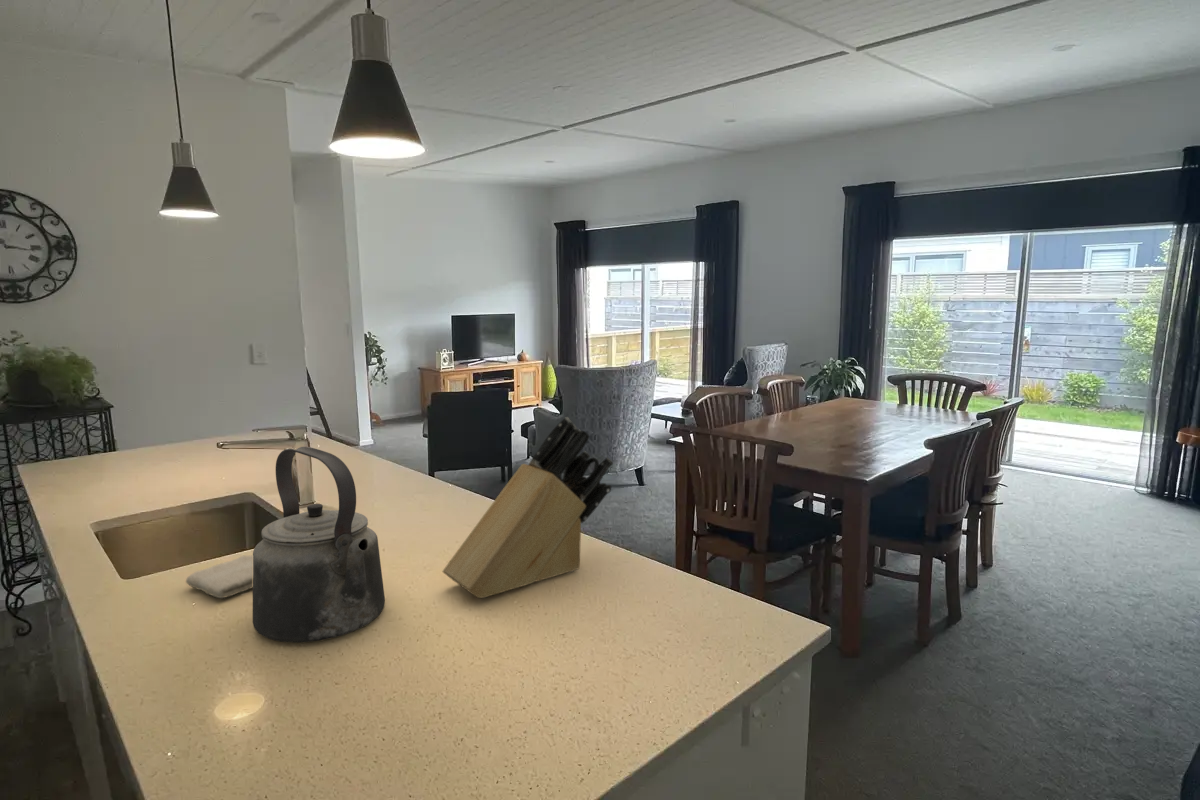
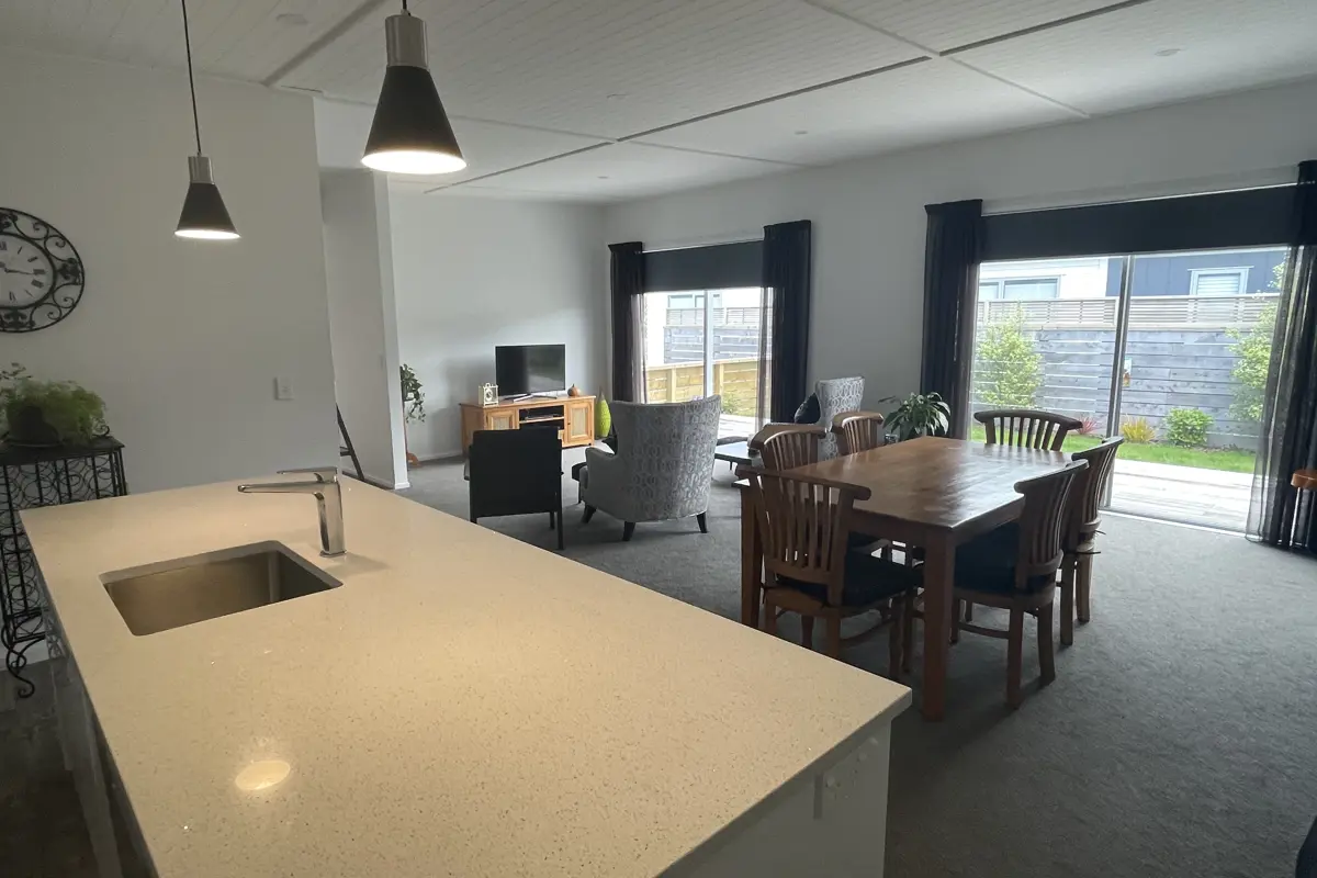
- knife block [442,416,614,599]
- kettle [252,446,386,644]
- washcloth [185,554,253,599]
